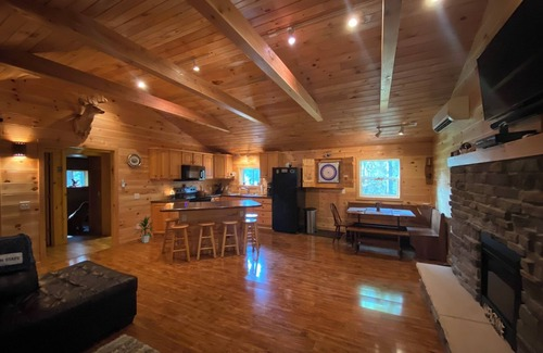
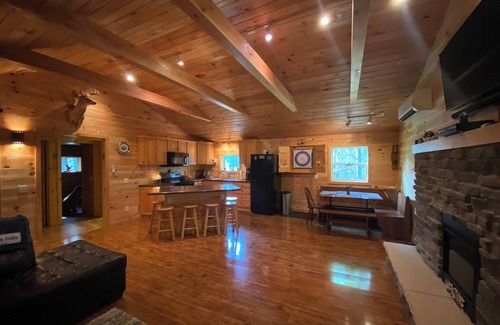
- indoor plant [132,215,155,244]
